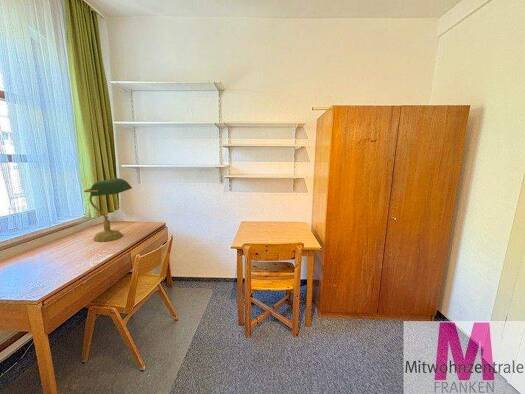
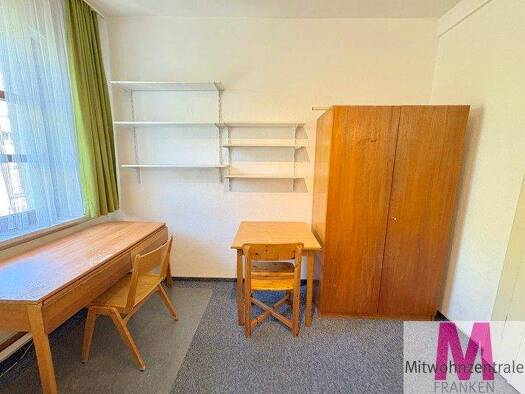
- desk lamp [83,177,133,243]
